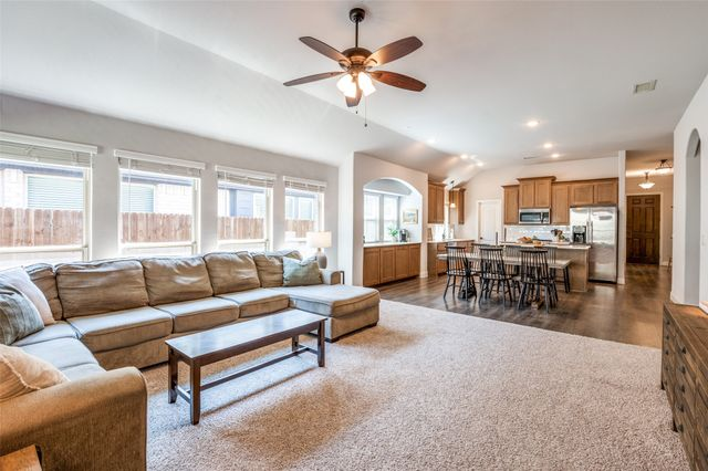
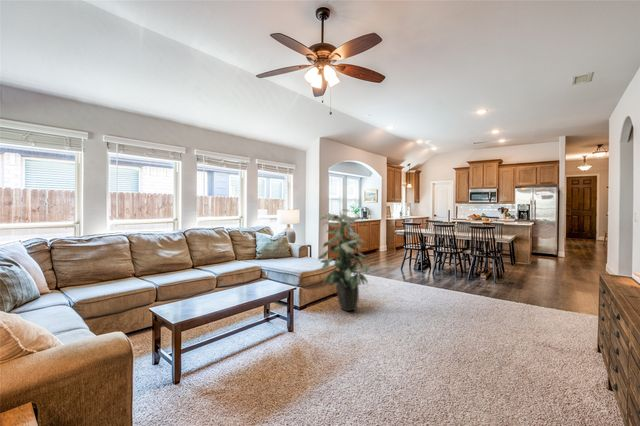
+ indoor plant [317,208,372,312]
